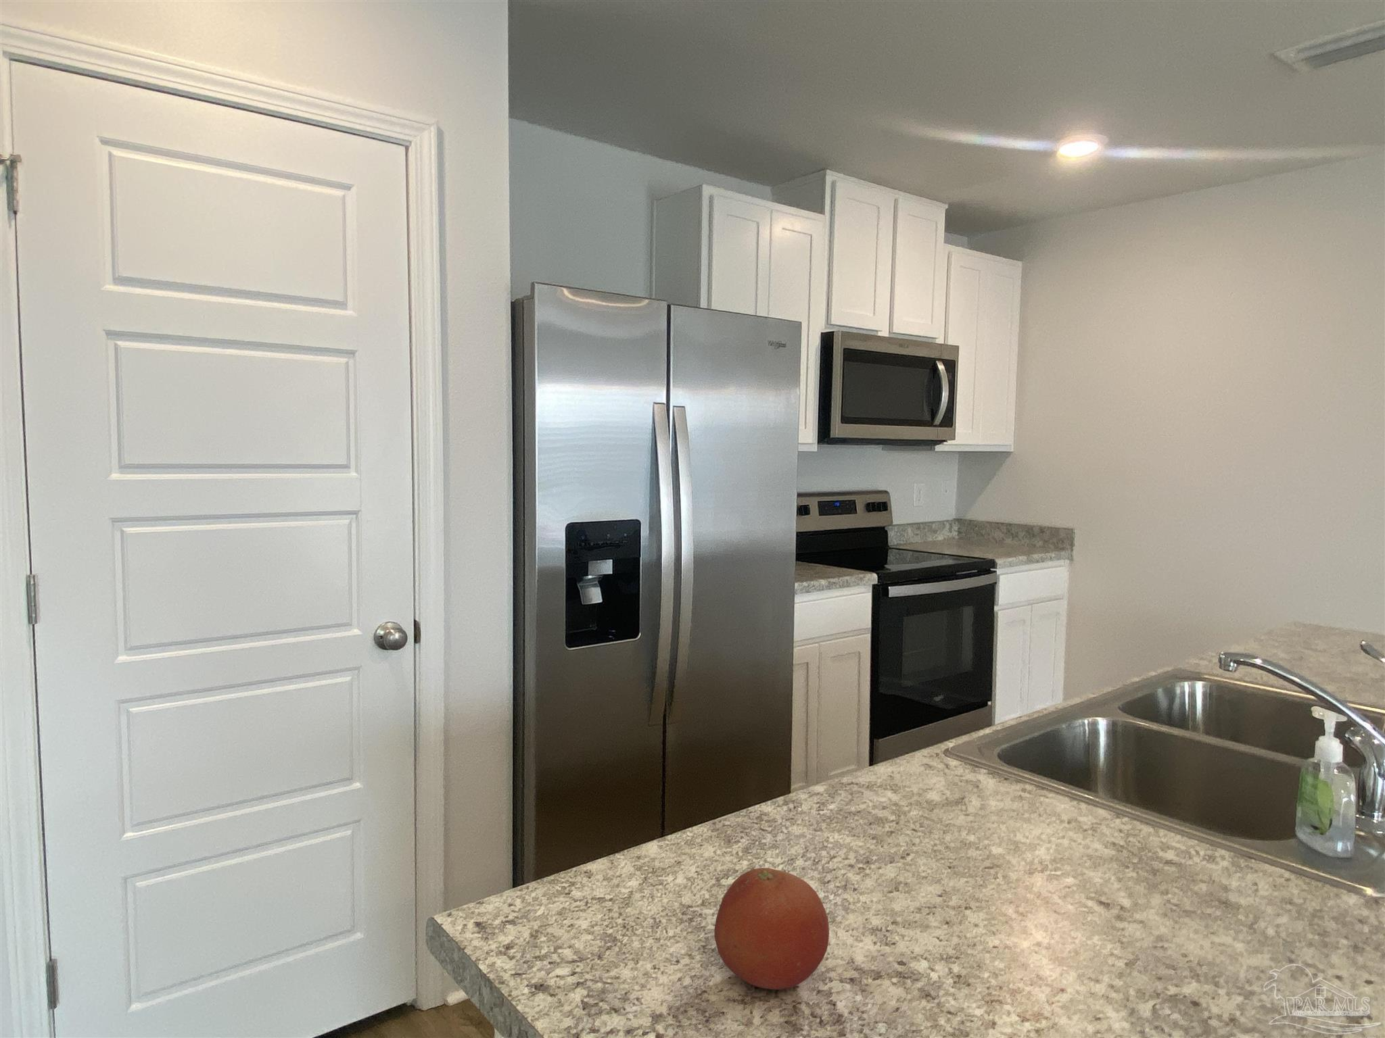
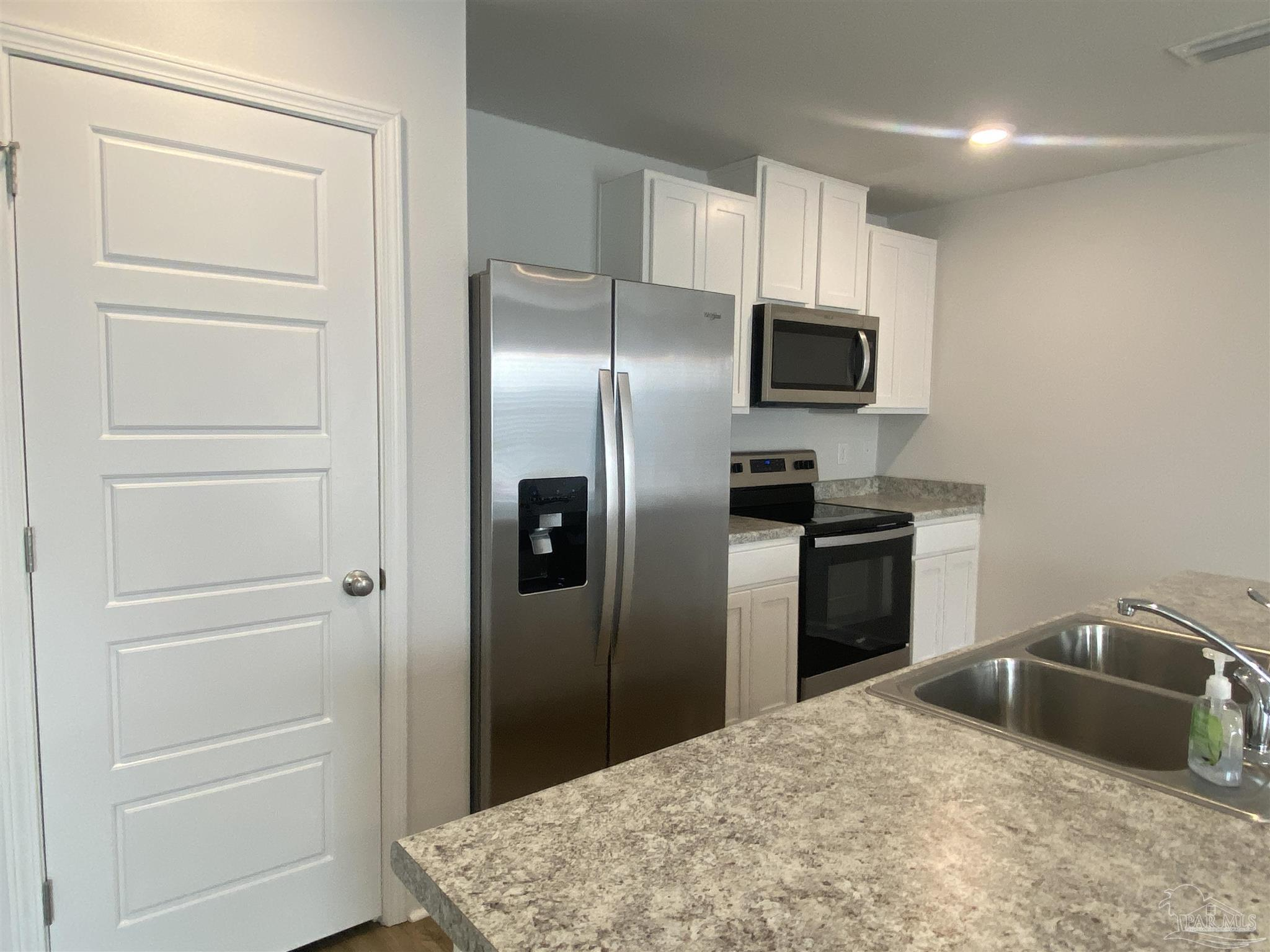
- fruit [713,867,830,990]
